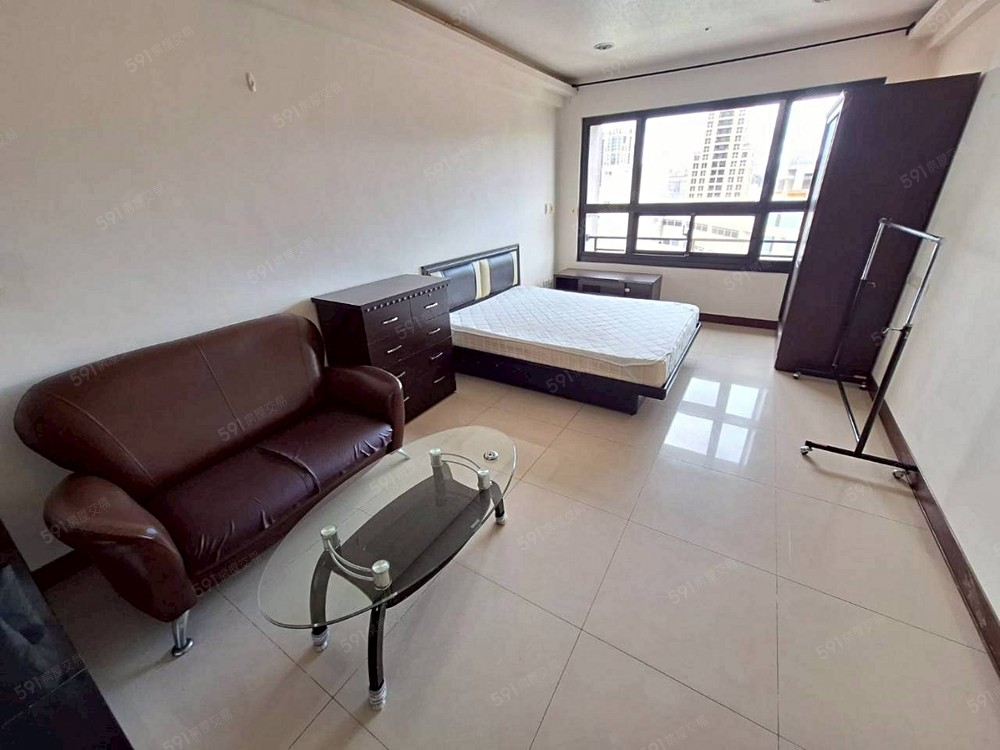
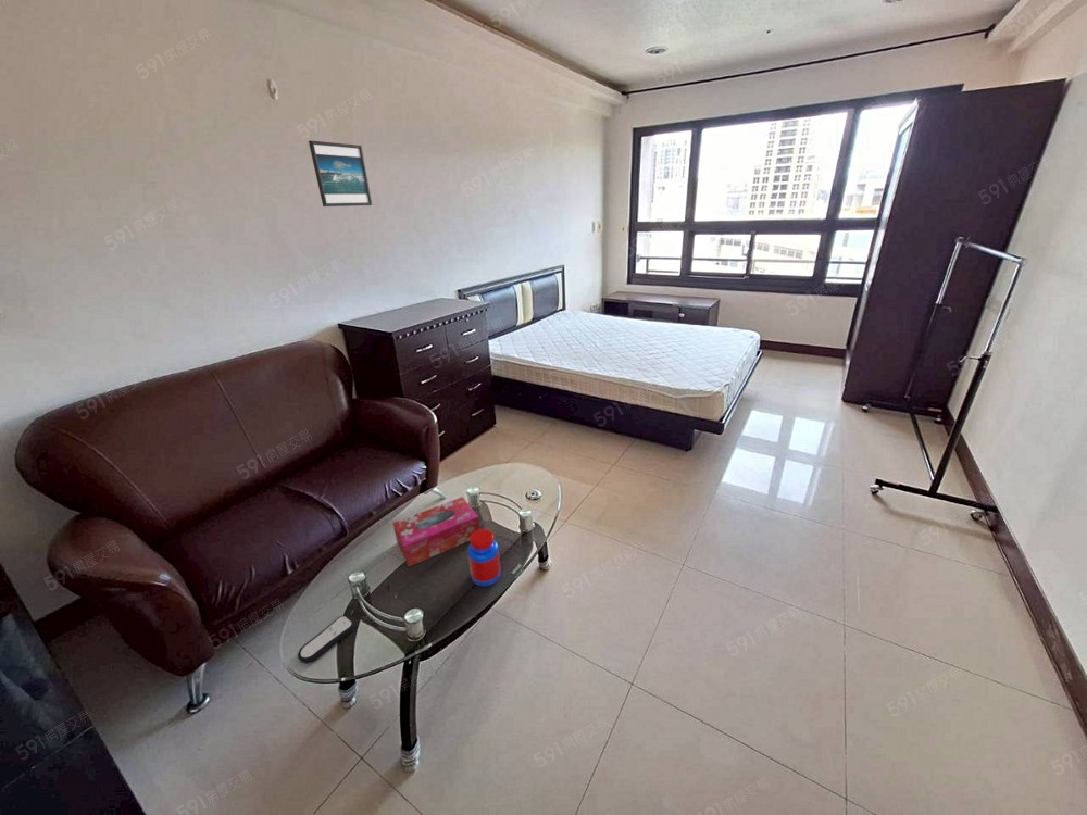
+ tissue box [391,496,480,567]
+ remote control [297,614,357,664]
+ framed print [308,140,373,208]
+ jar [466,528,502,587]
